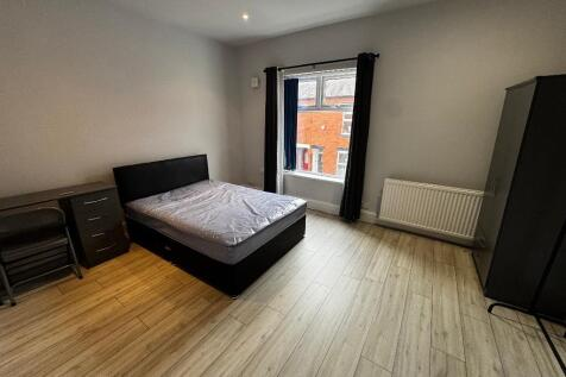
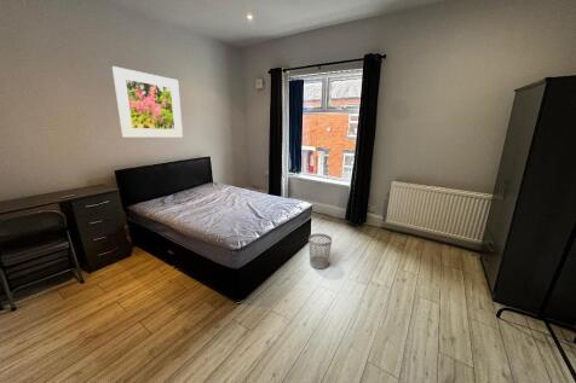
+ wastebasket [307,232,333,269]
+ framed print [111,65,184,139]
